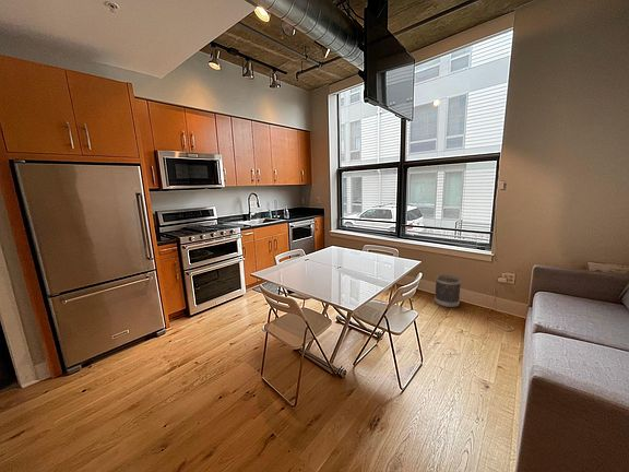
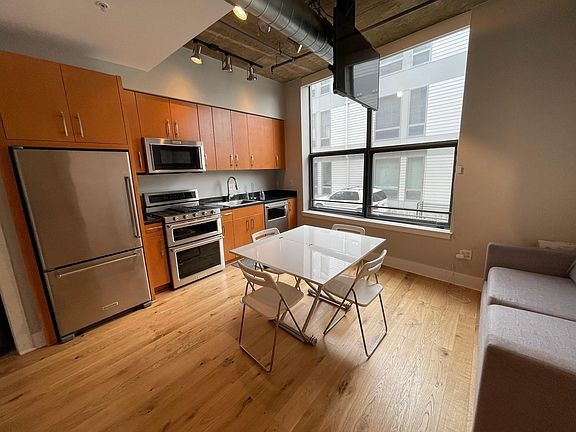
- wastebasket [434,274,462,308]
